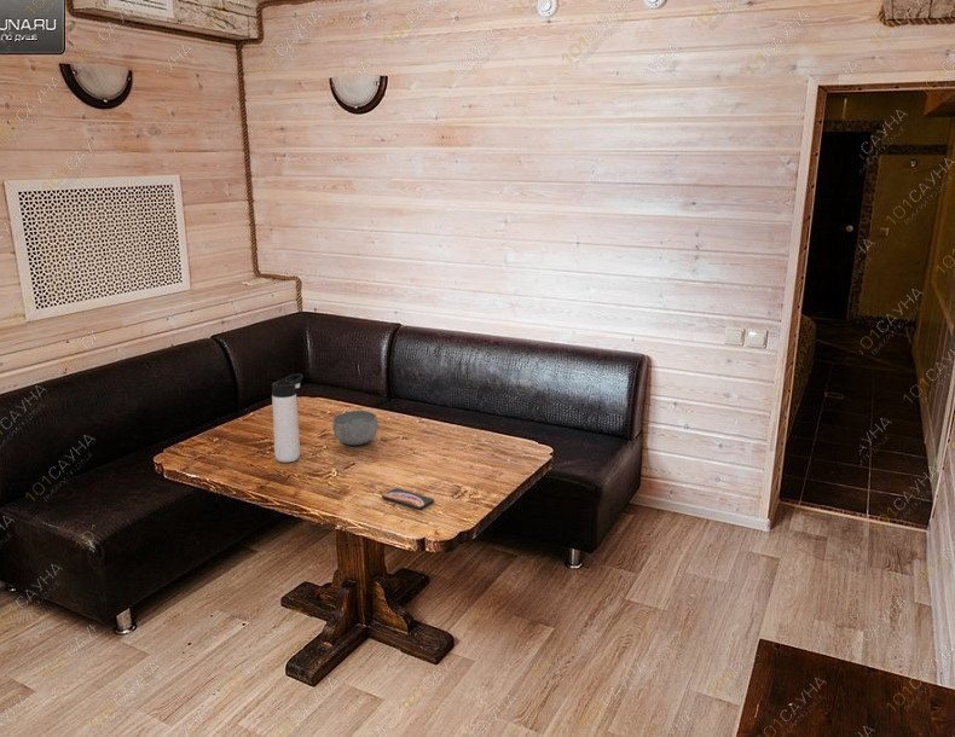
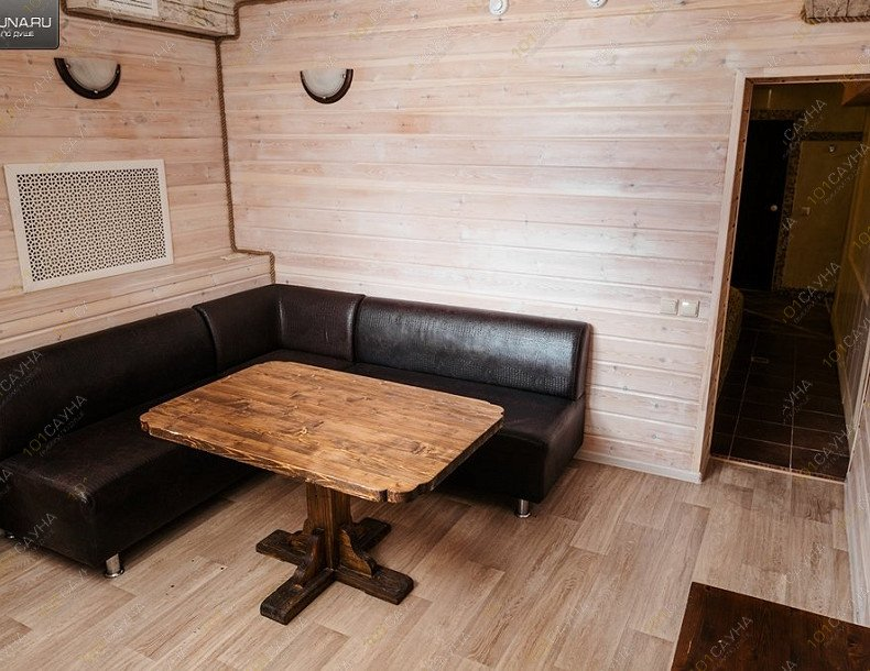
- smartphone [381,487,435,510]
- thermos bottle [271,372,303,464]
- bowl [331,410,380,446]
